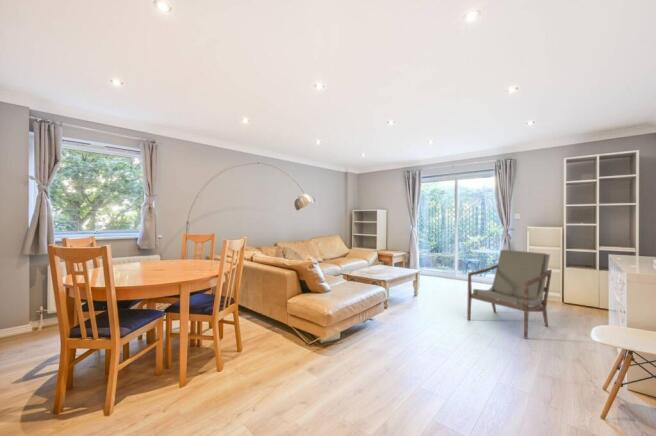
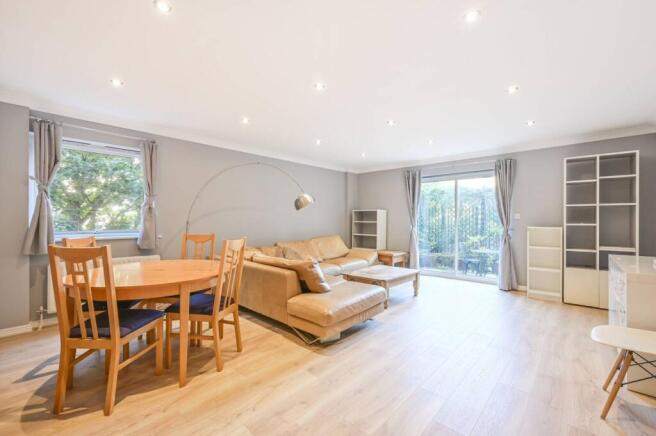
- armchair [466,249,553,340]
